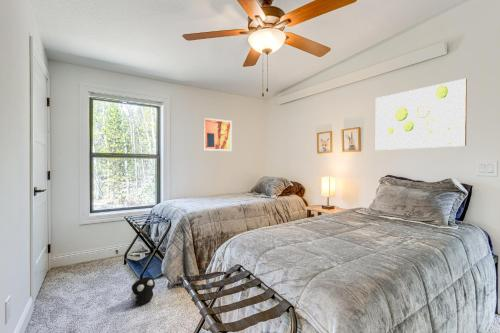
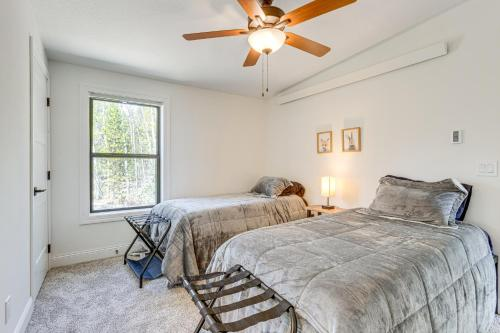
- wall art [375,78,468,151]
- wall art [202,117,233,152]
- plush toy [127,276,156,306]
